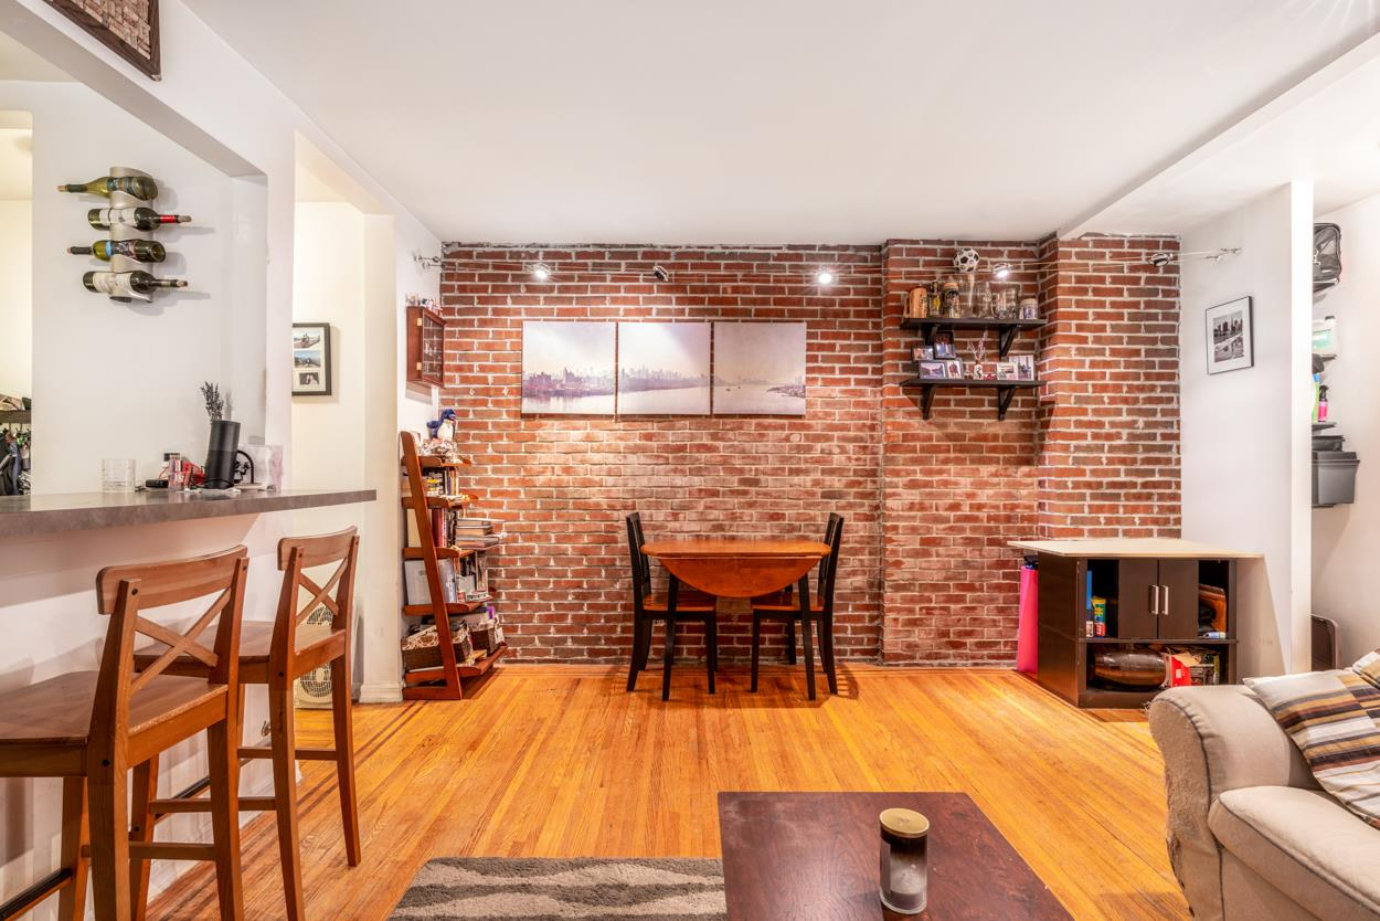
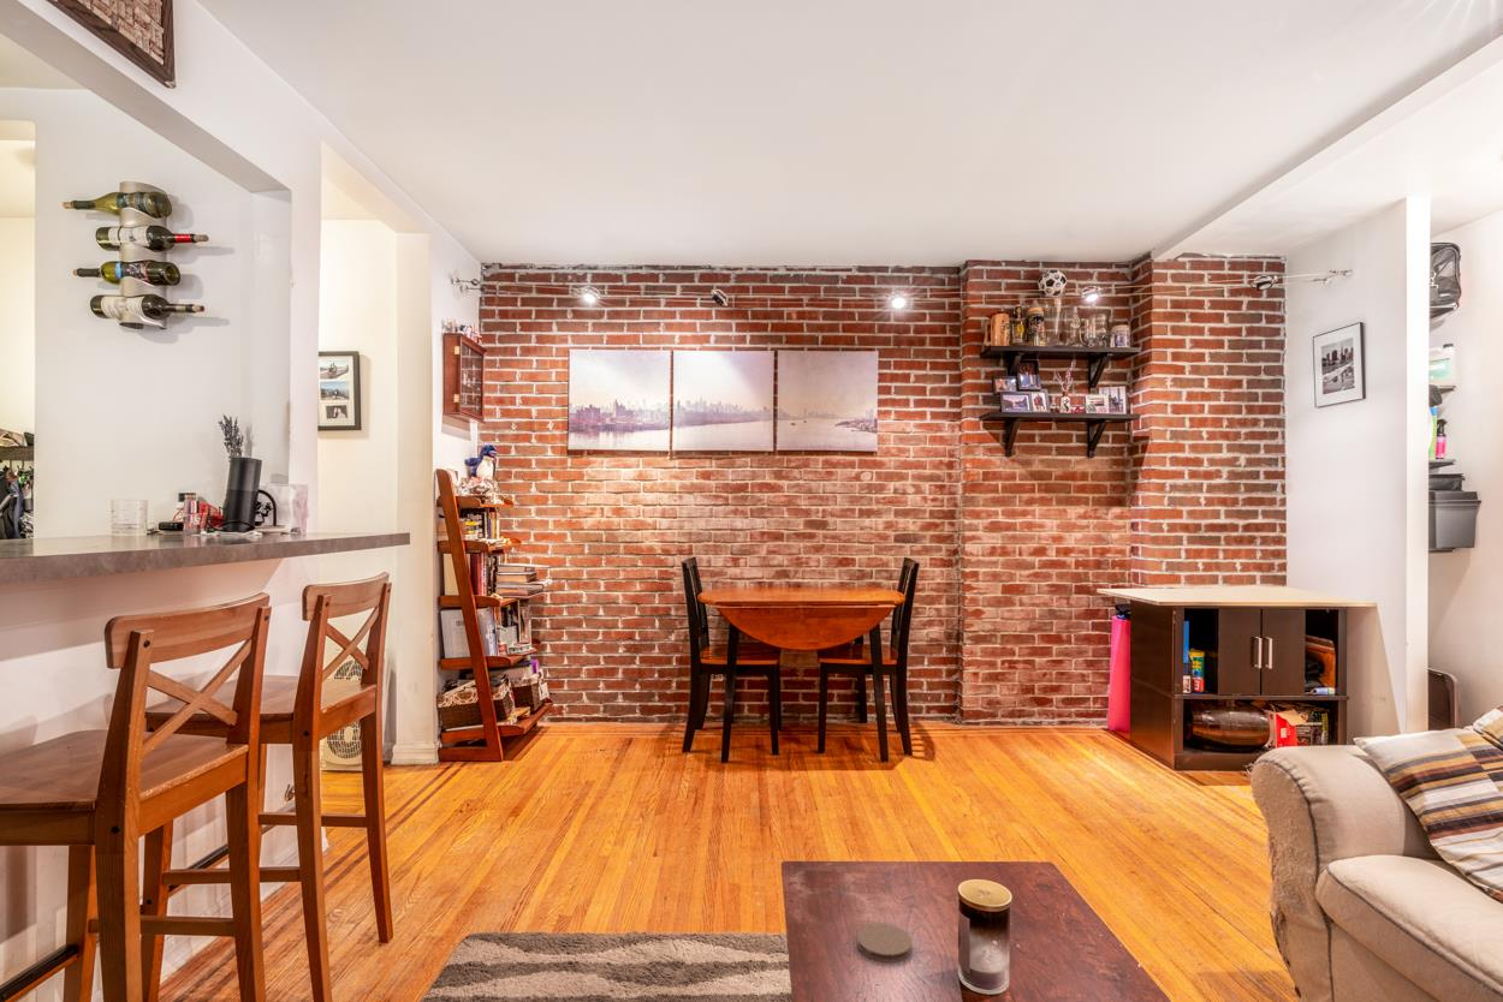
+ coaster [856,922,913,964]
